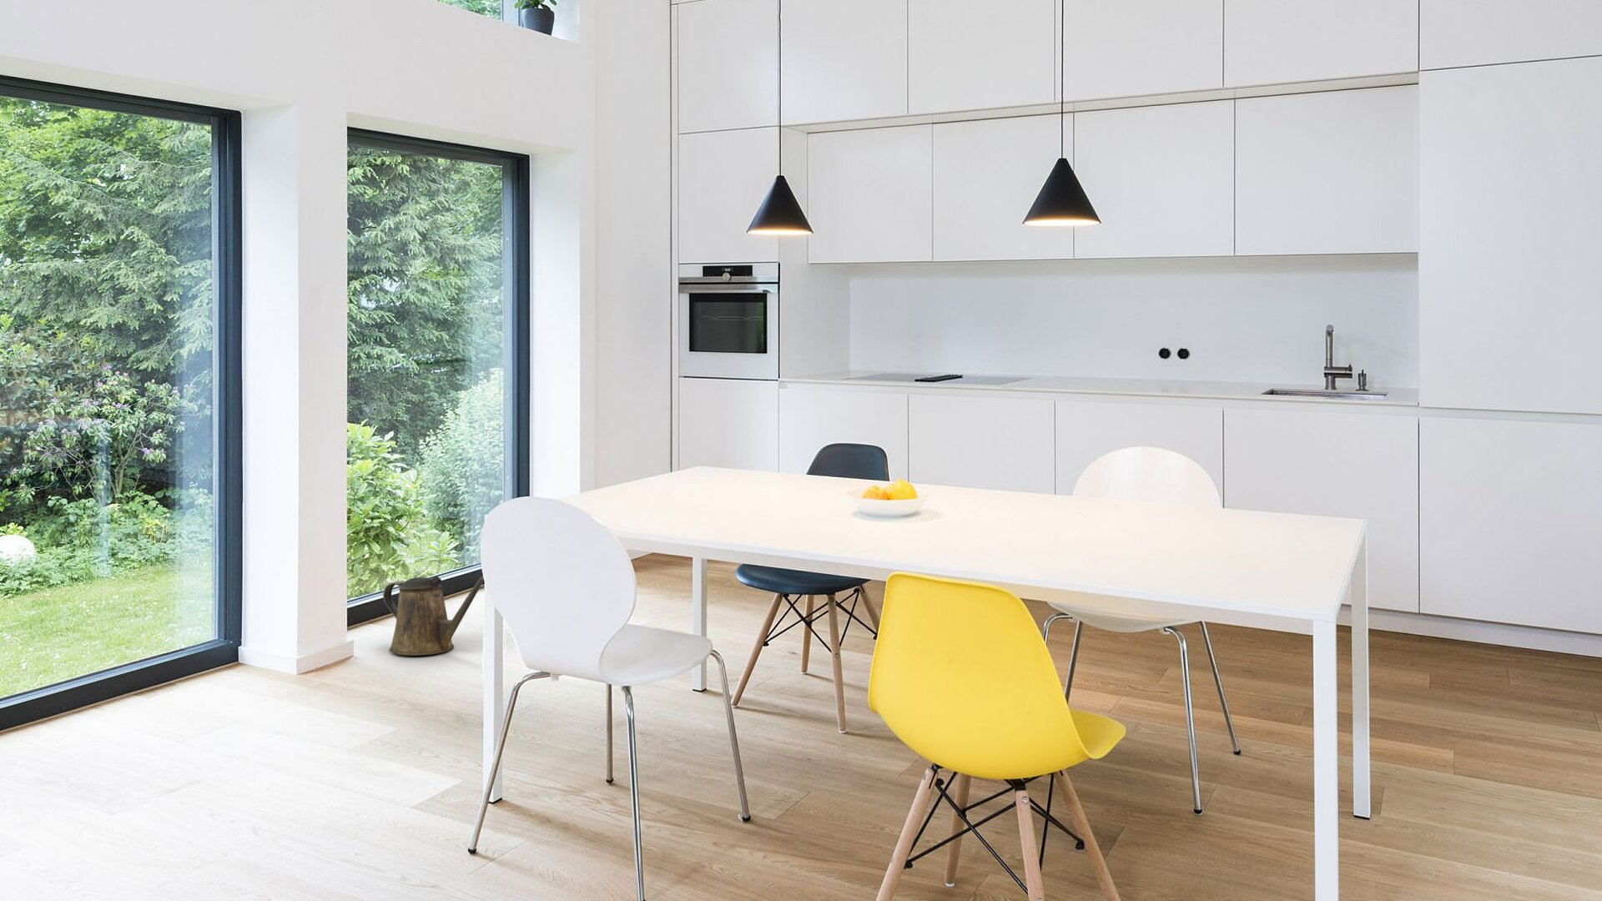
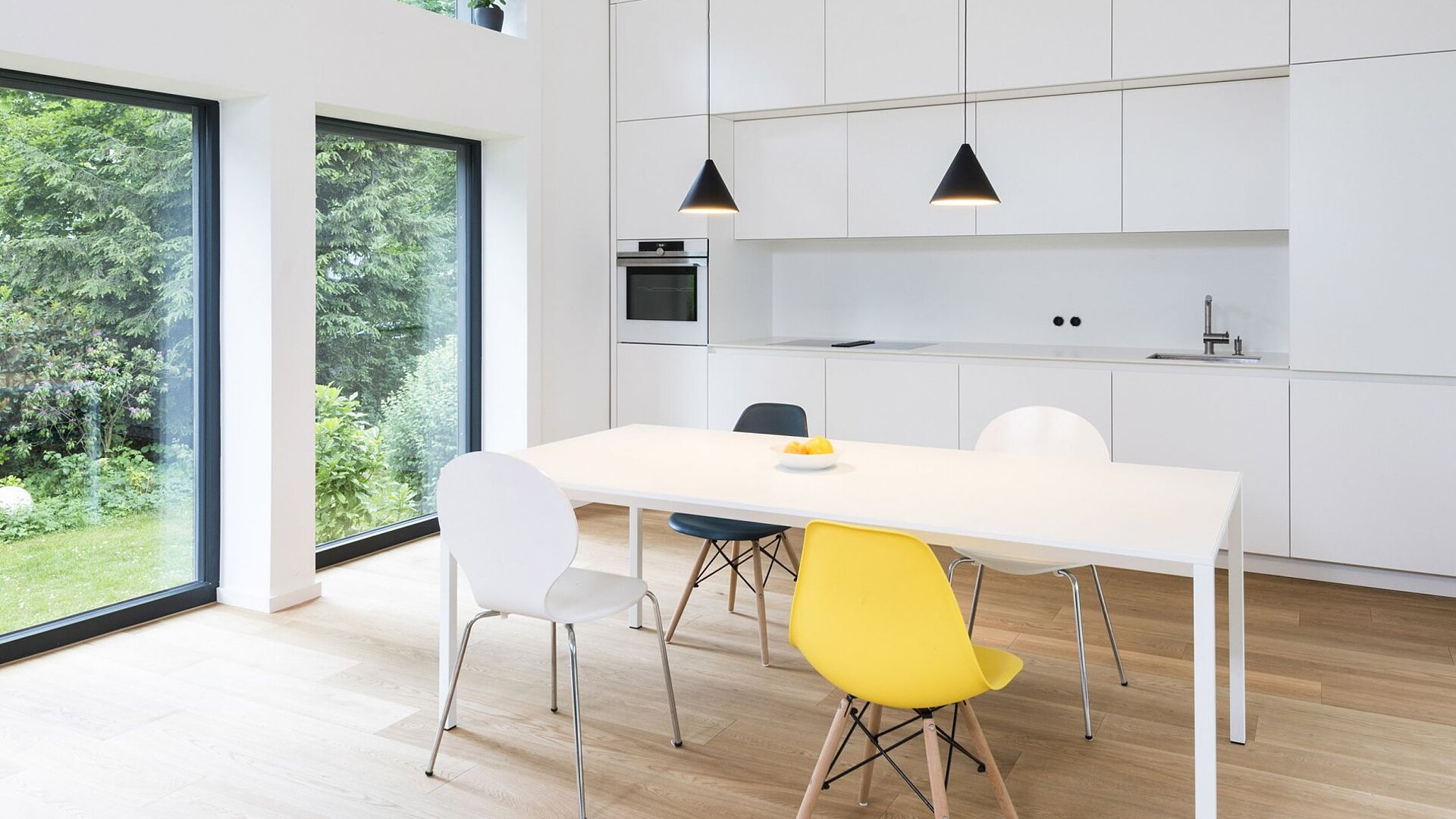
- watering can [382,575,484,656]
